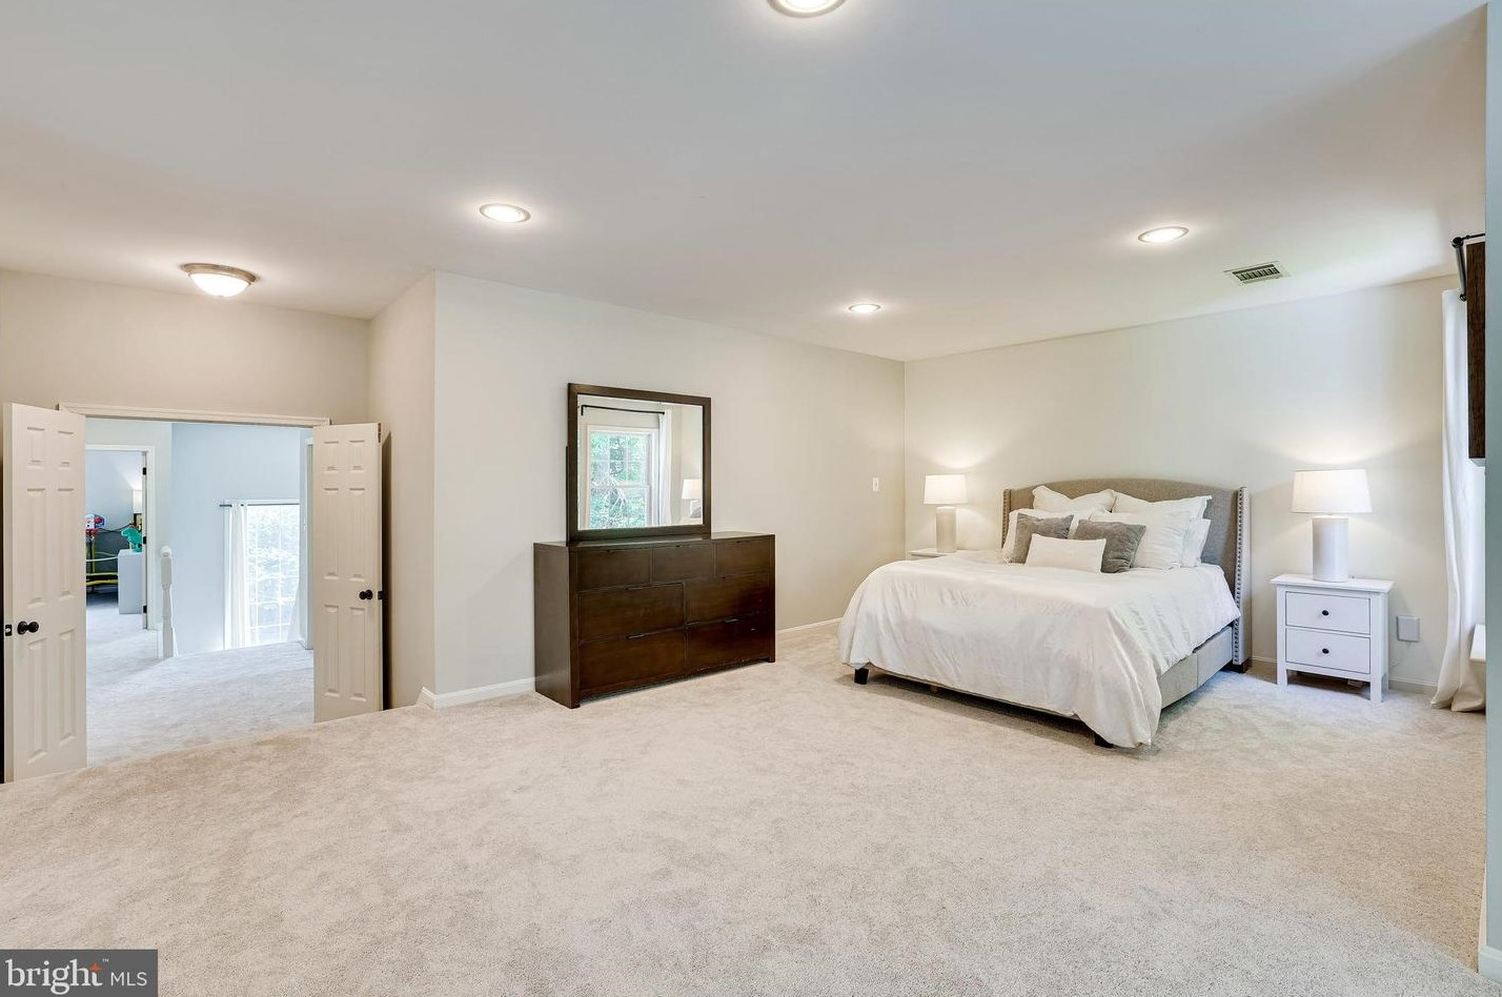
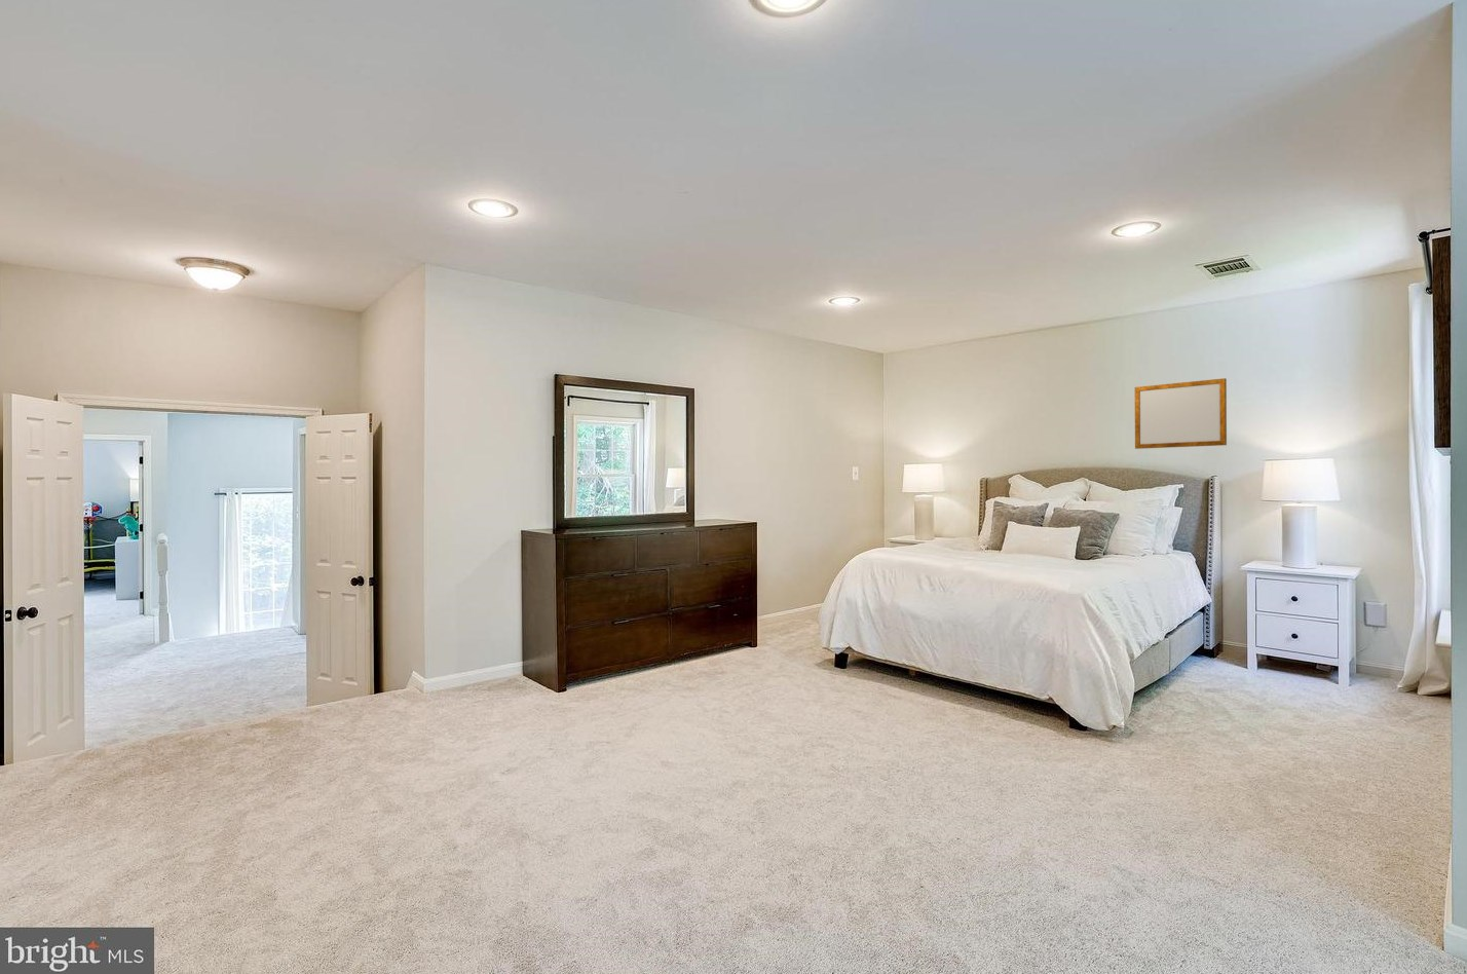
+ writing board [1134,377,1228,450]
